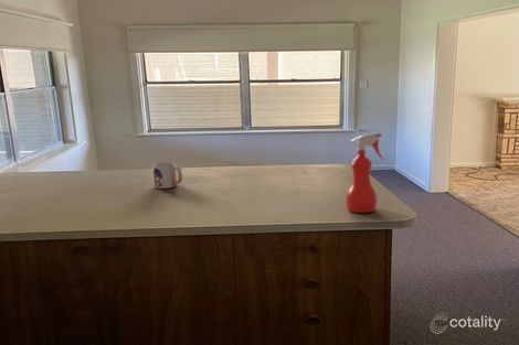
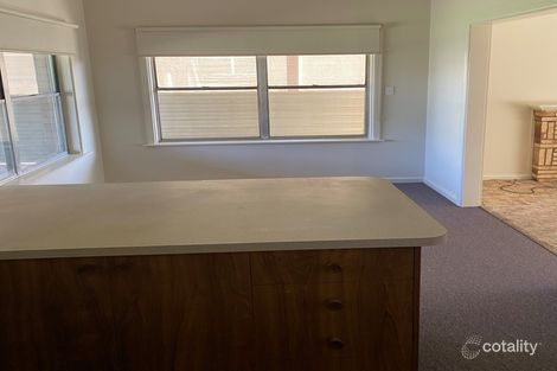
- mug [152,162,183,190]
- spray bottle [345,132,386,214]
